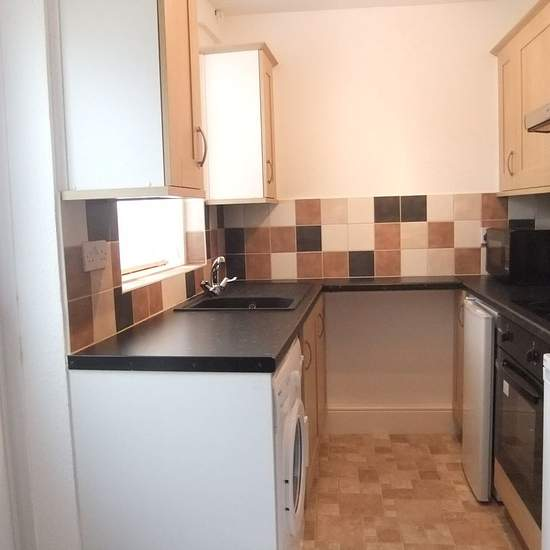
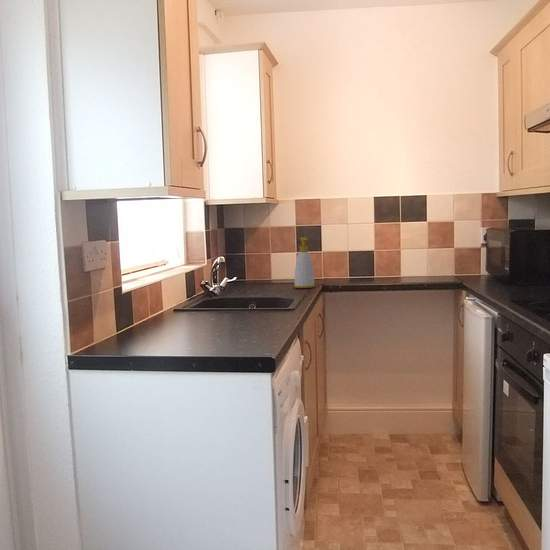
+ soap bottle [293,237,316,289]
